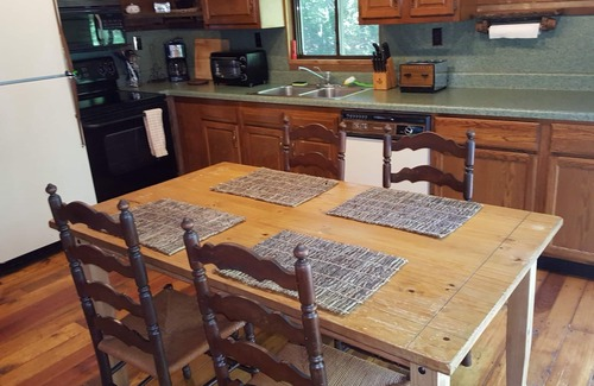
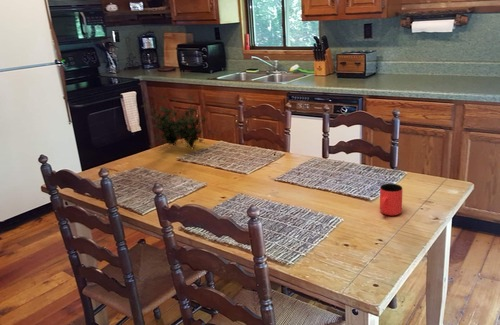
+ plant [139,94,218,151]
+ cup [379,183,403,216]
